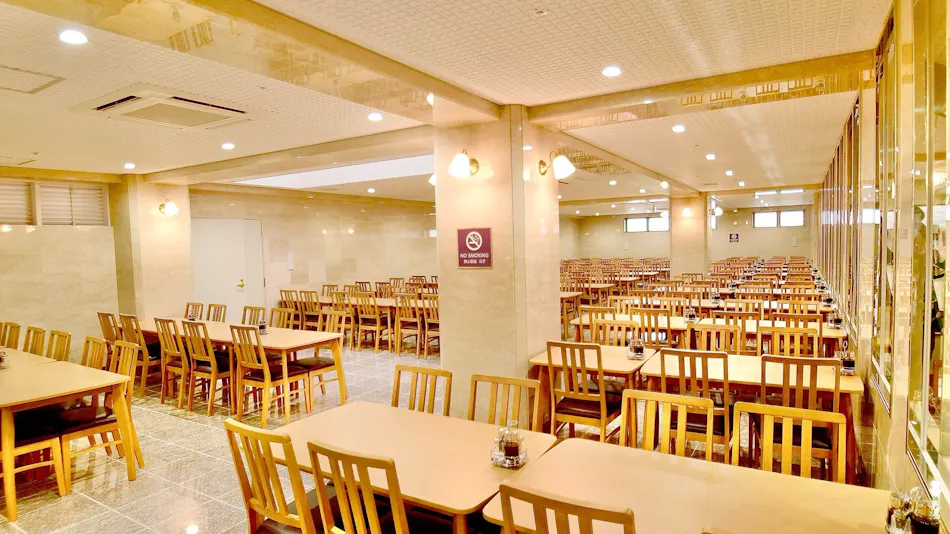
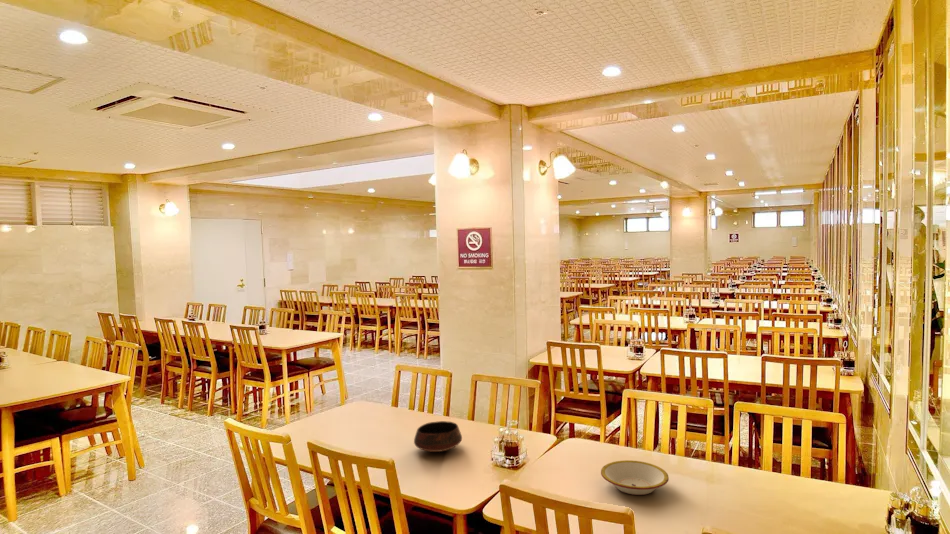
+ bowl [413,420,463,453]
+ bowl [600,459,670,496]
